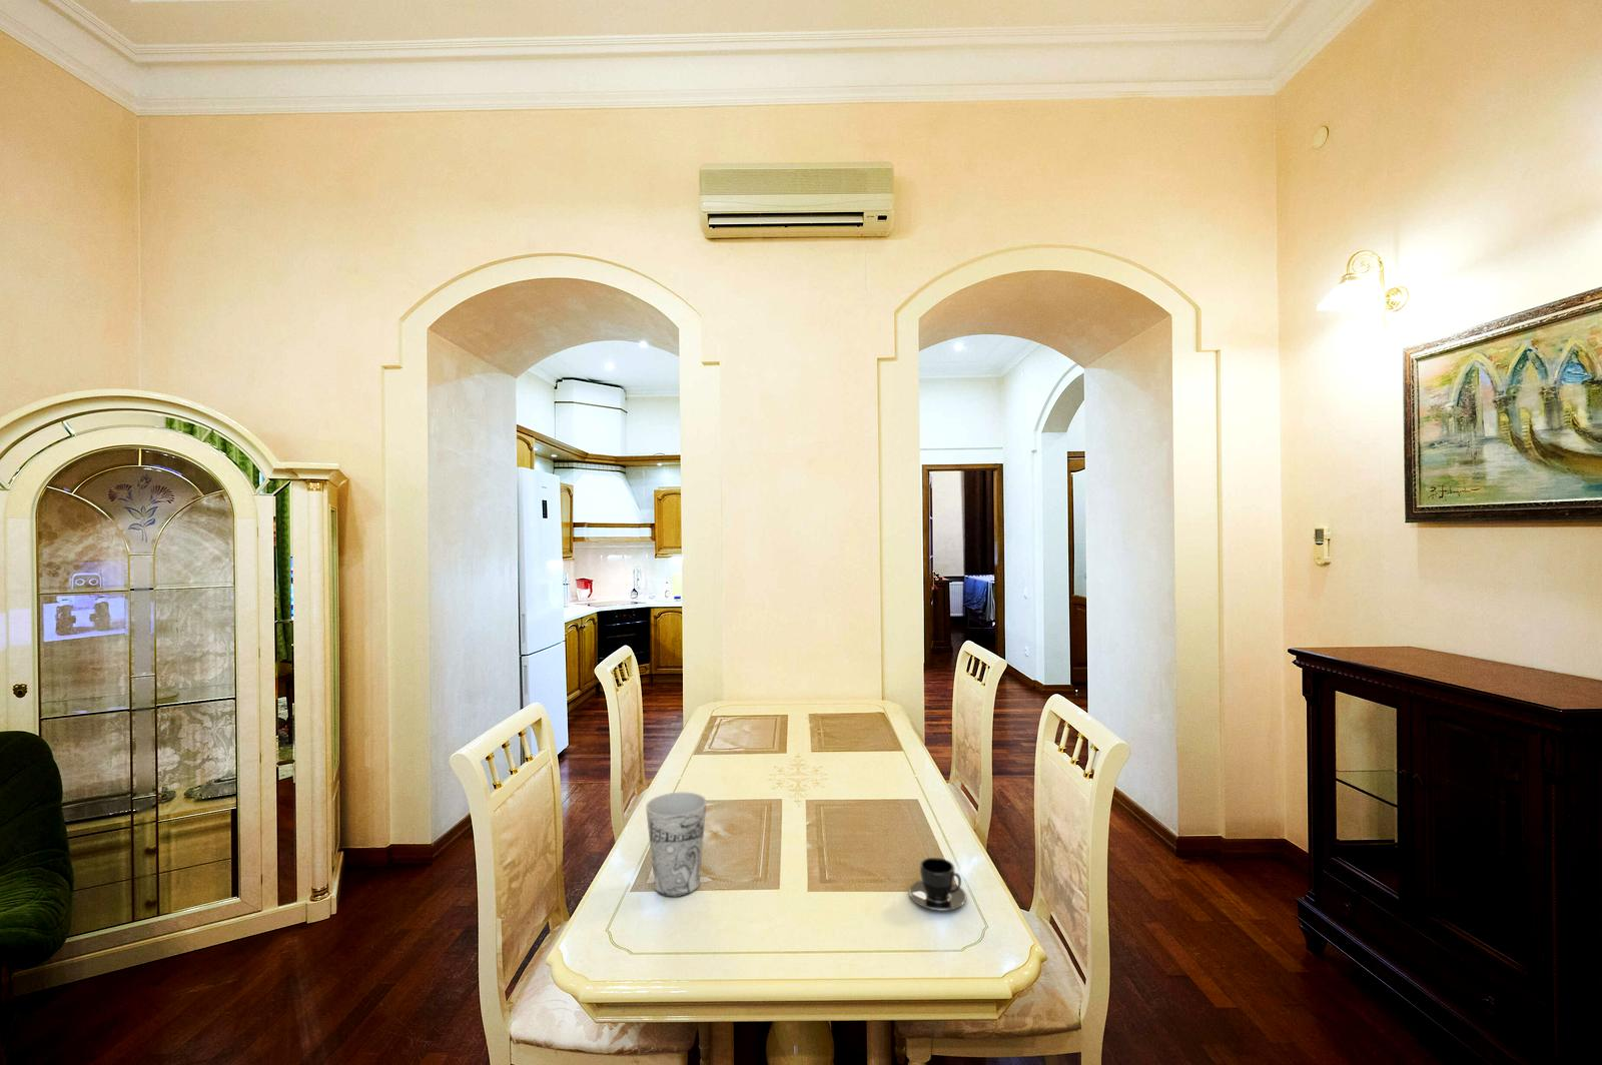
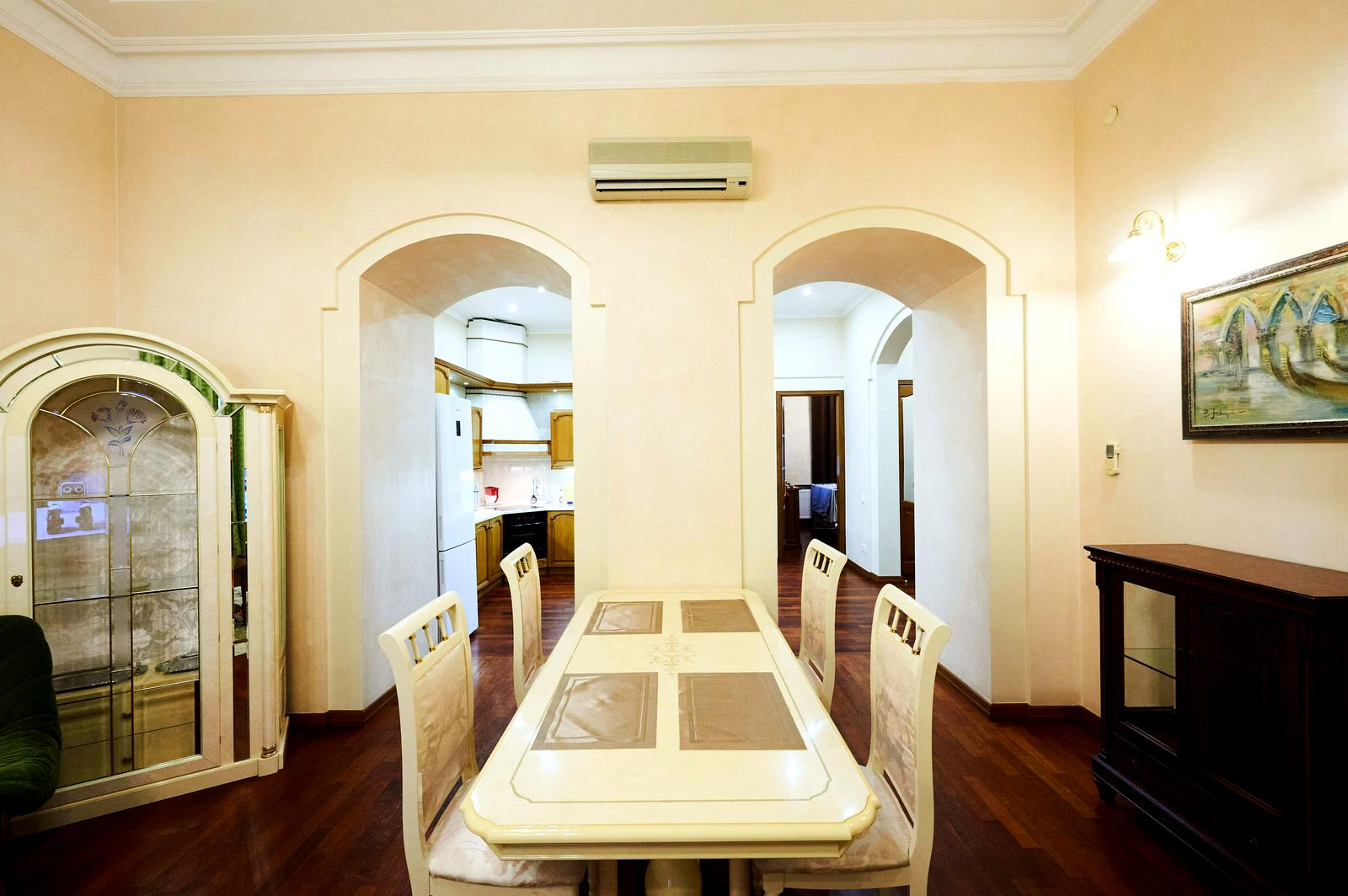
- teacup [908,857,967,912]
- cup [645,790,708,897]
